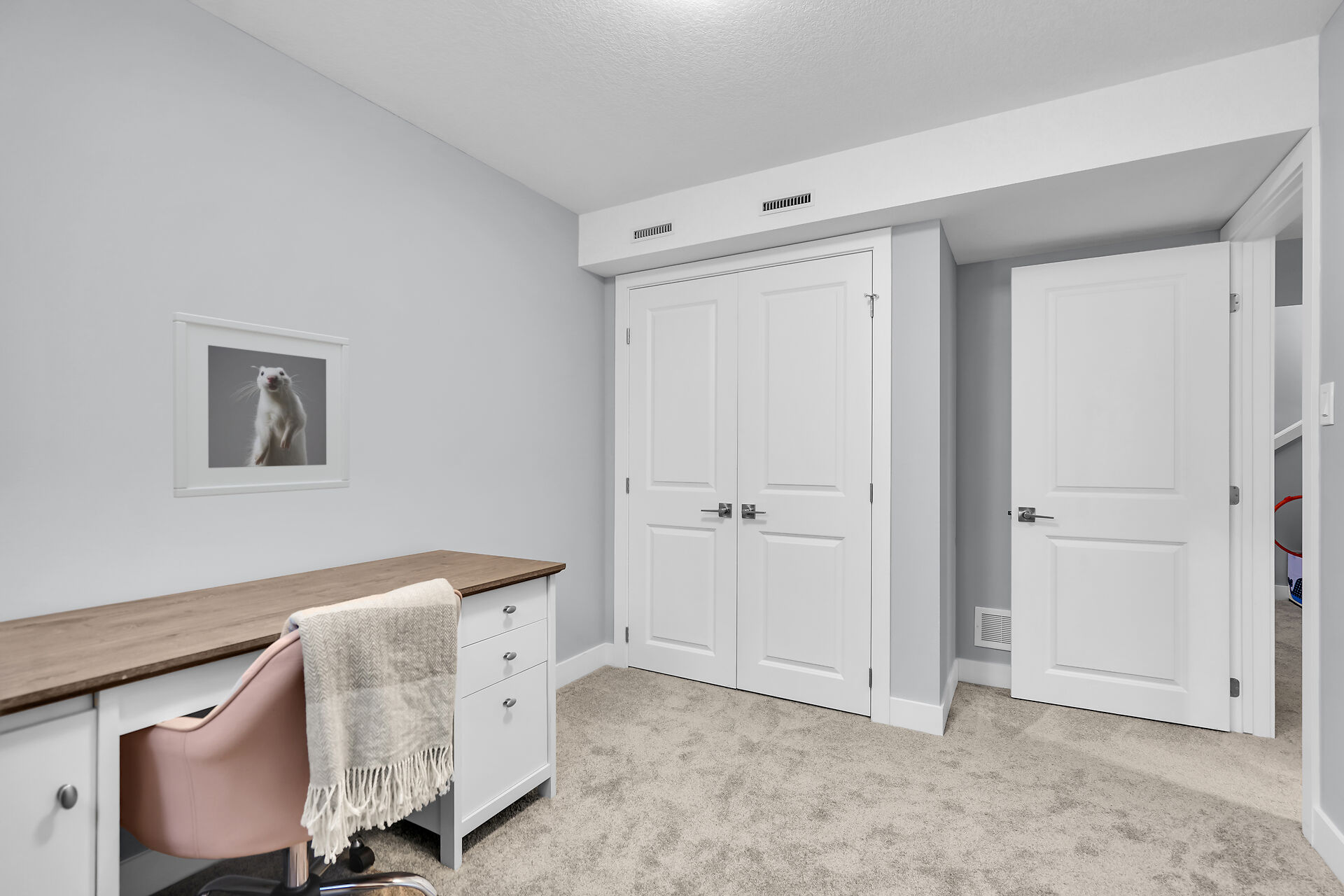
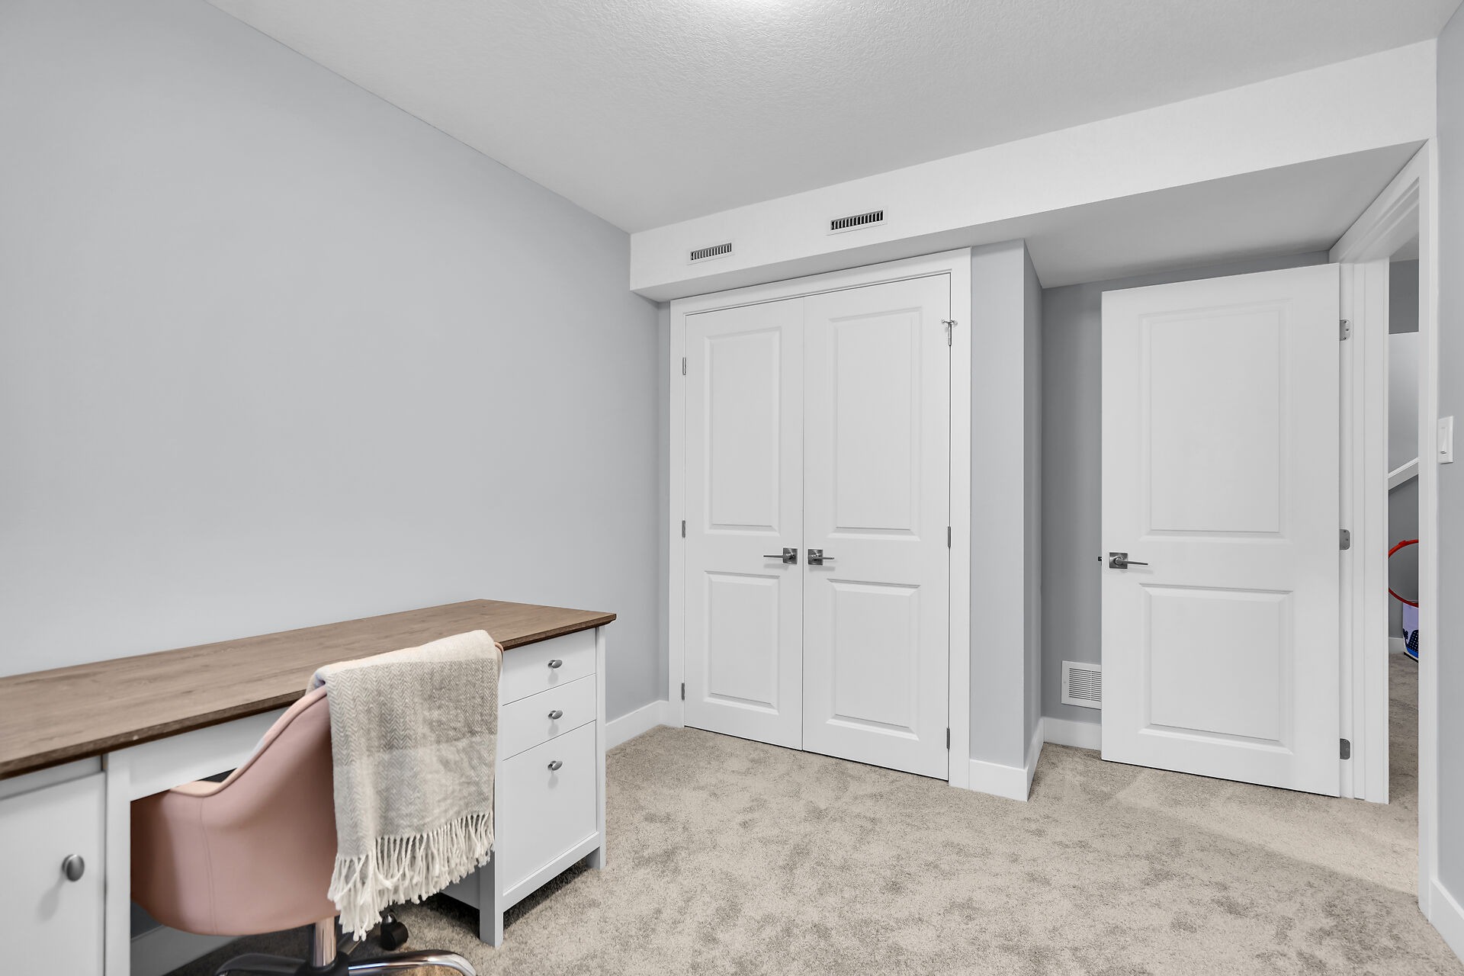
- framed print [172,311,350,498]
